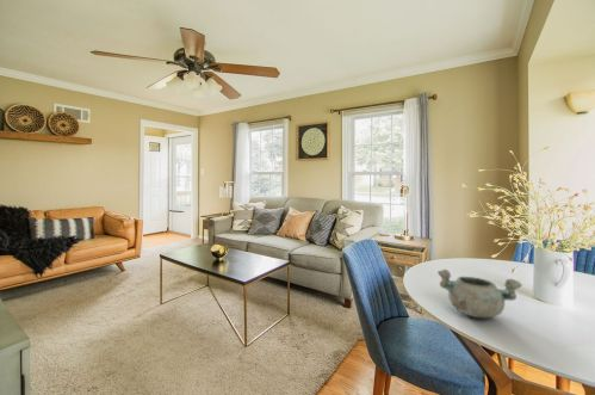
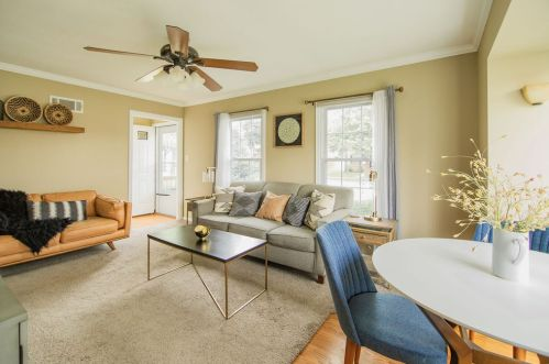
- decorative bowl [436,269,523,319]
